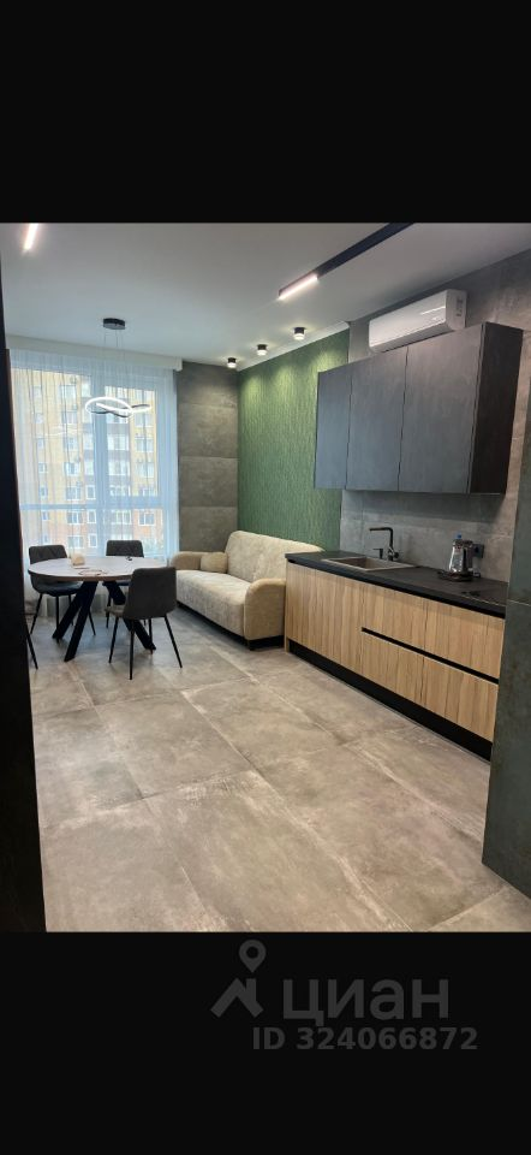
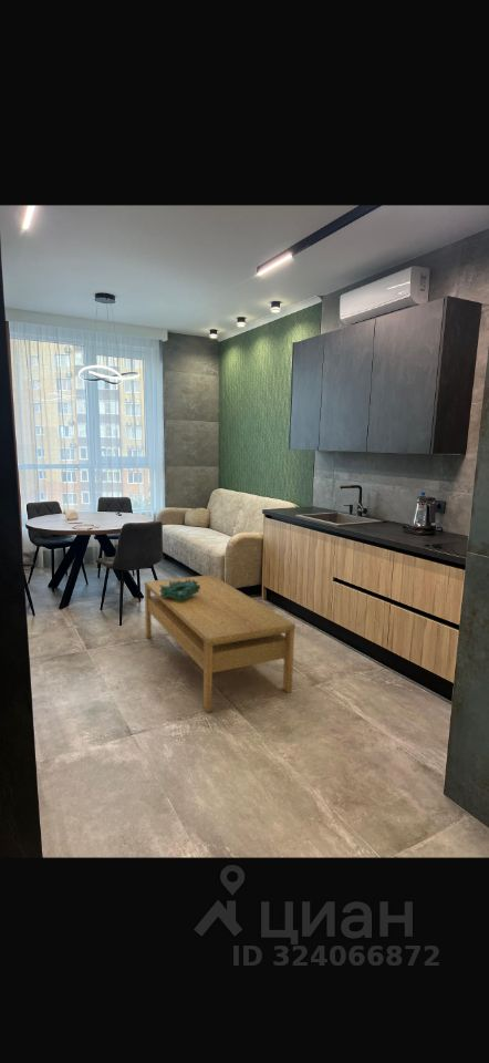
+ decorative bowl [159,579,200,602]
+ coffee table [144,574,296,713]
